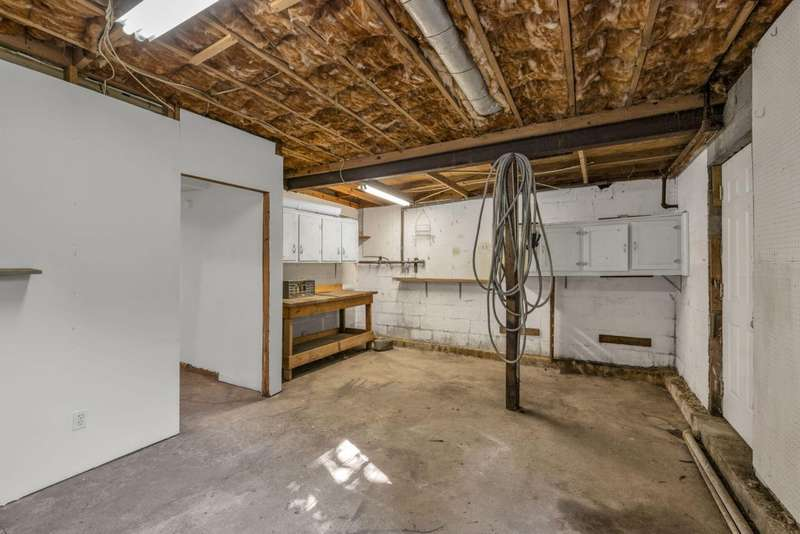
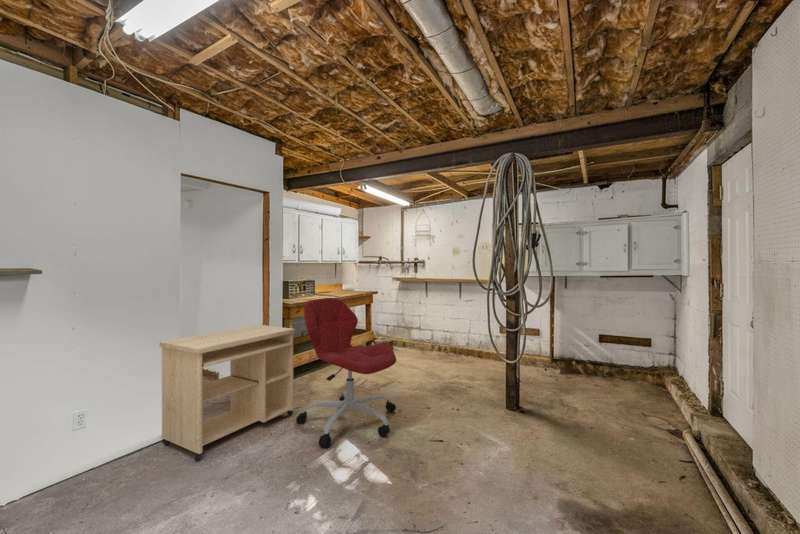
+ office chair [295,297,397,449]
+ desk [158,324,296,461]
